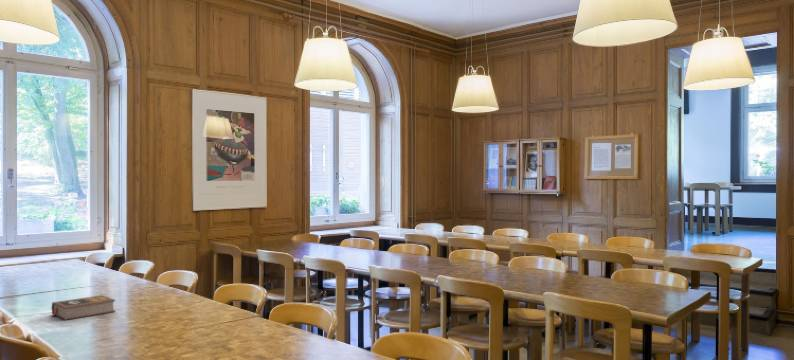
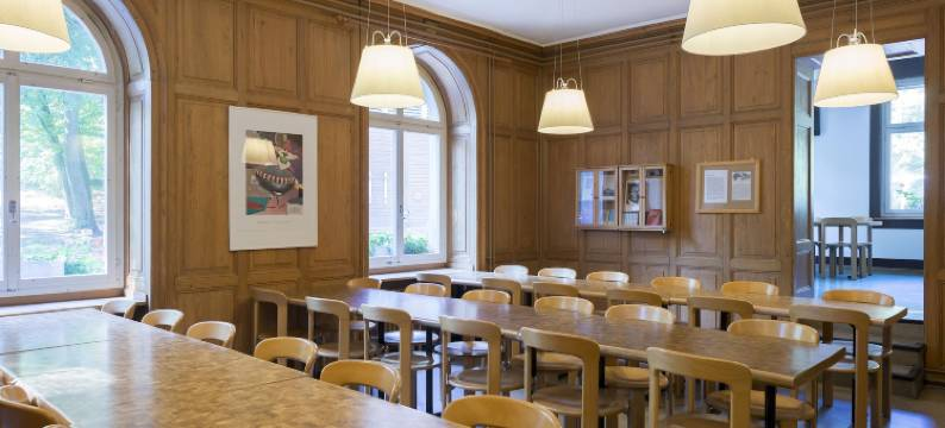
- book [50,294,117,321]
